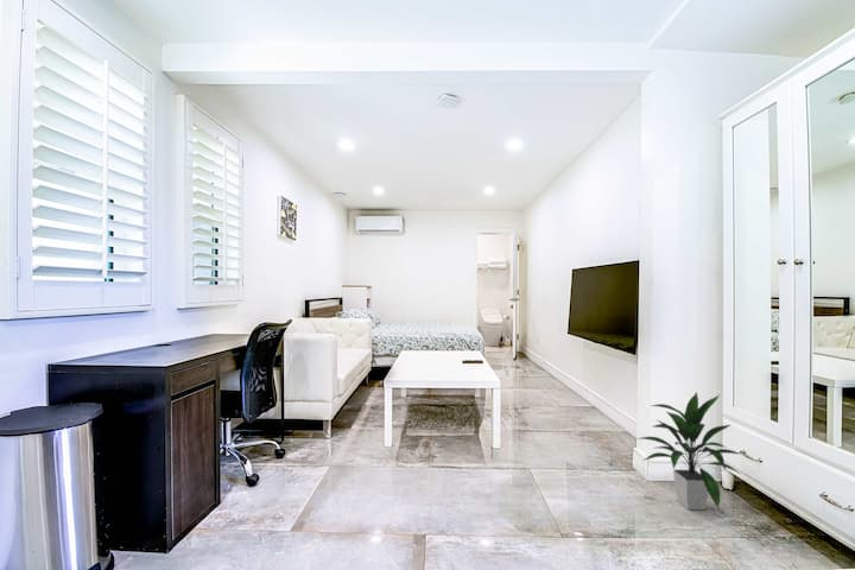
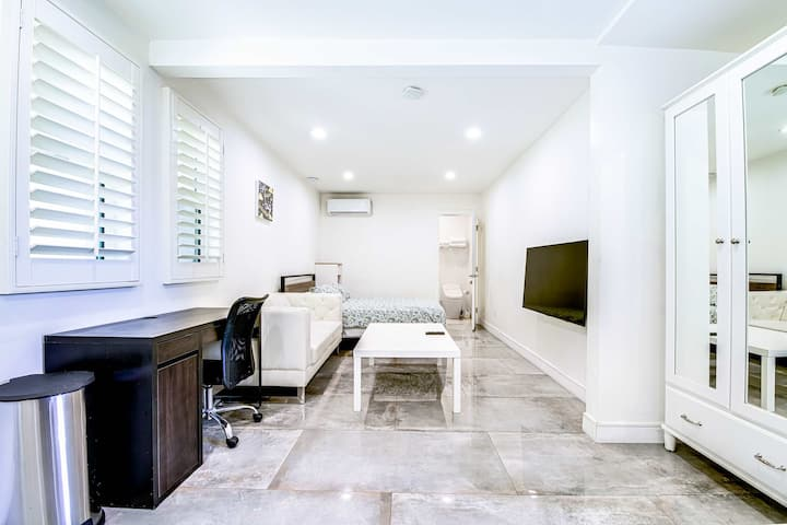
- indoor plant [638,391,745,511]
